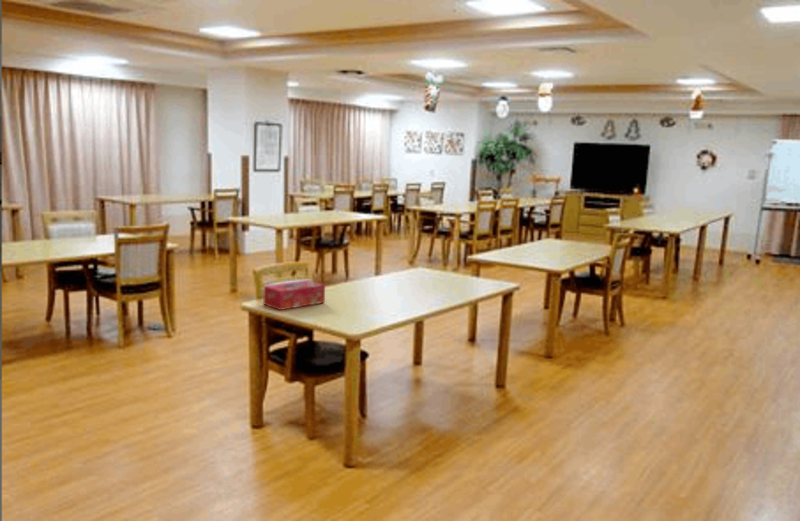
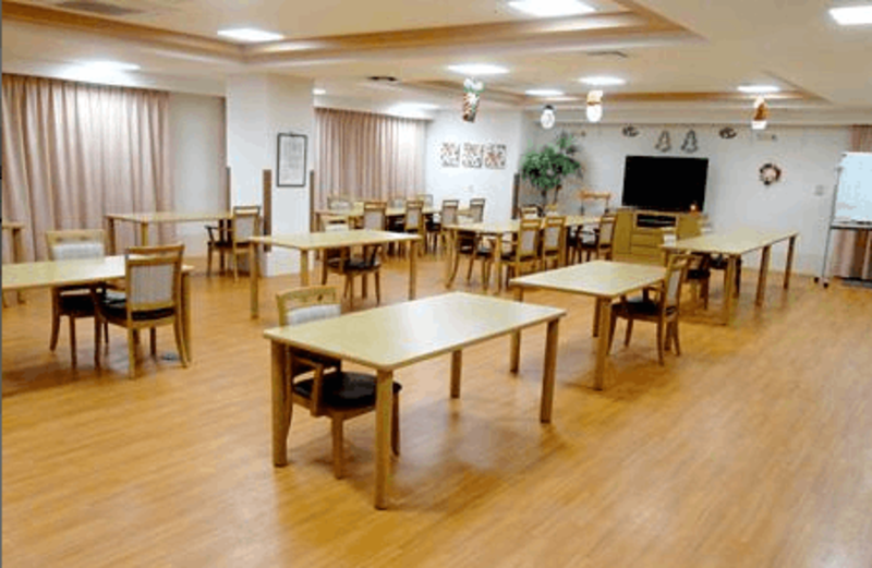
- tissue box [262,279,326,311]
